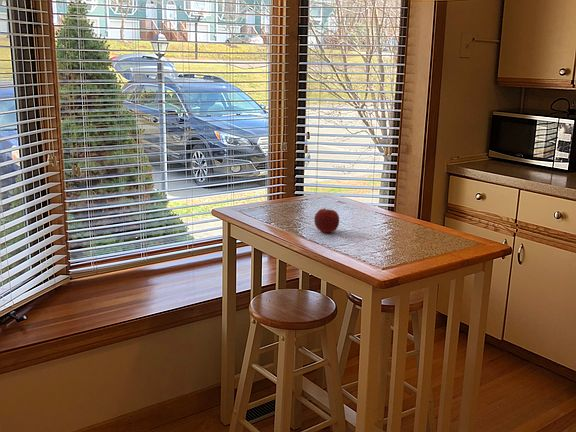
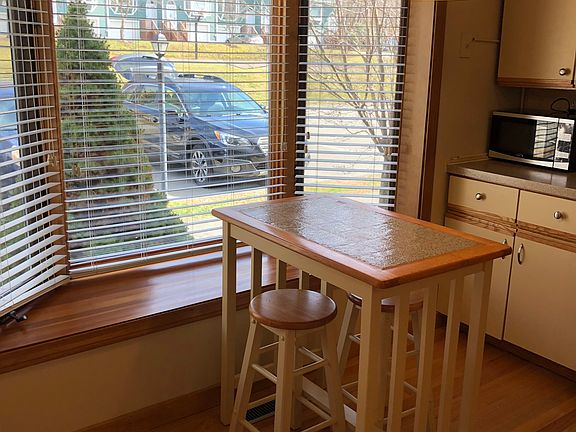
- fruit [313,207,340,233]
